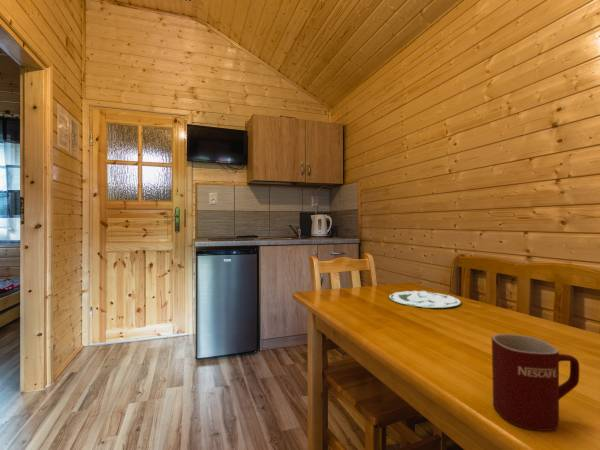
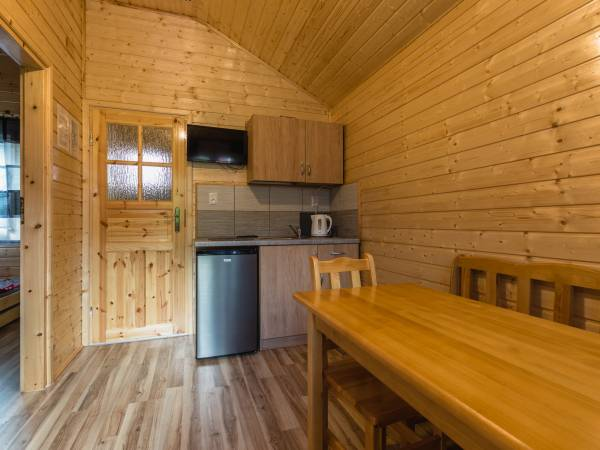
- plate [388,290,462,309]
- mug [491,333,580,432]
